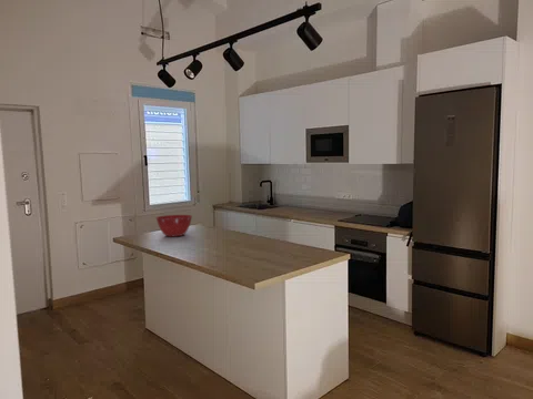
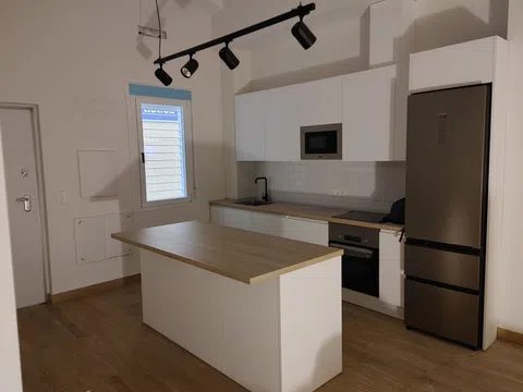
- mixing bowl [154,214,193,237]
